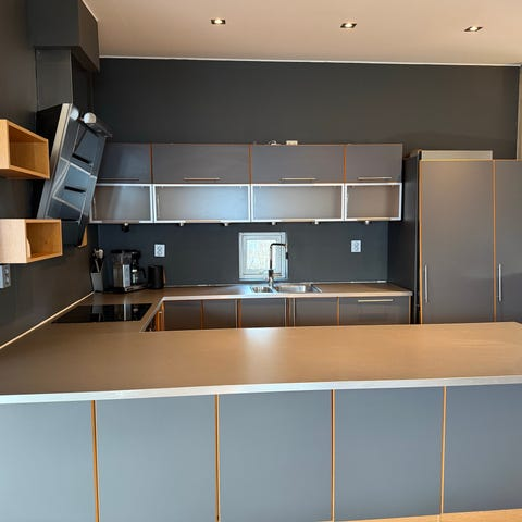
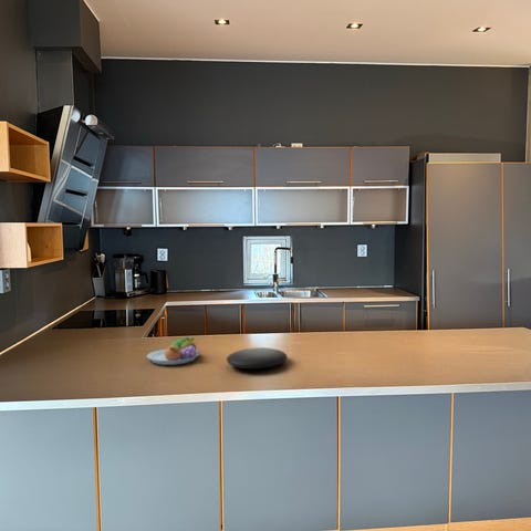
+ plate [226,346,288,369]
+ fruit bowl [146,336,200,366]
